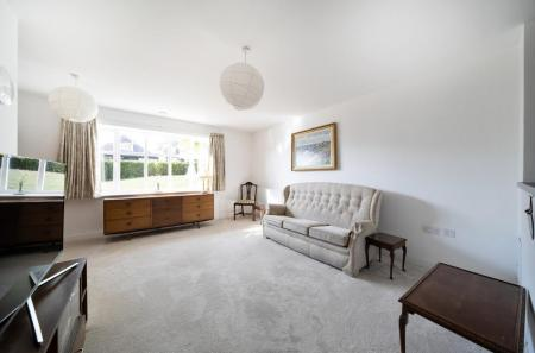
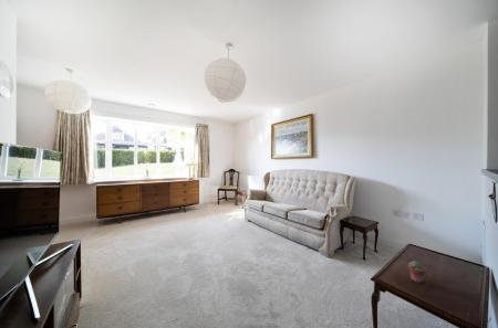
+ potted succulent [407,260,427,284]
